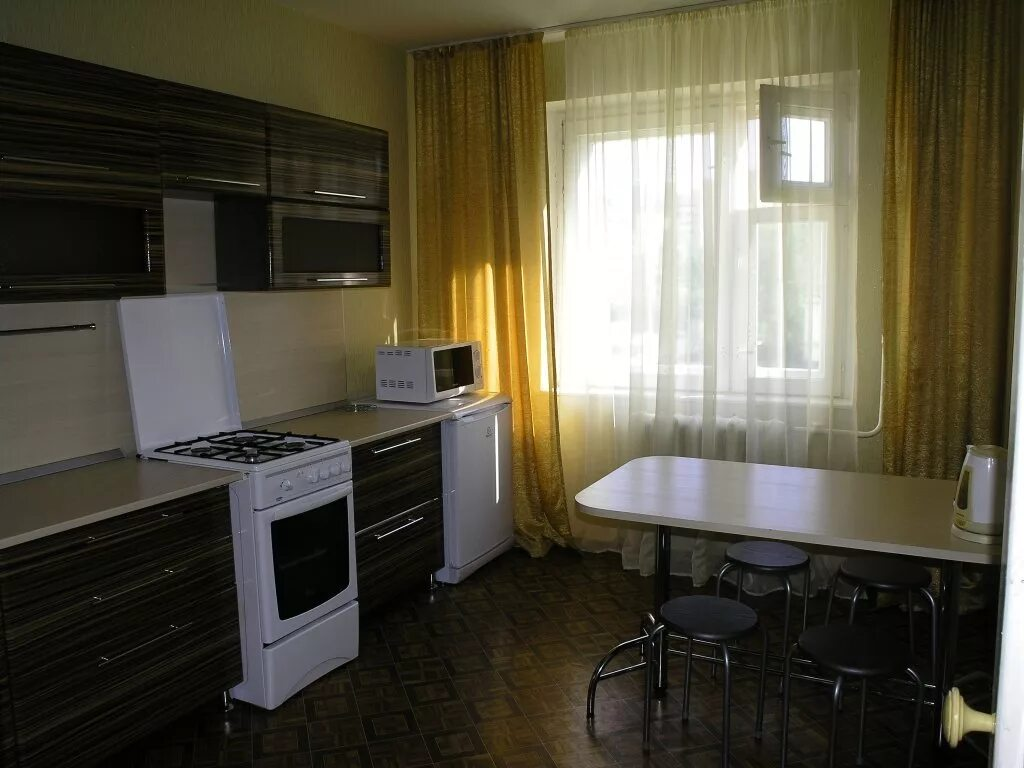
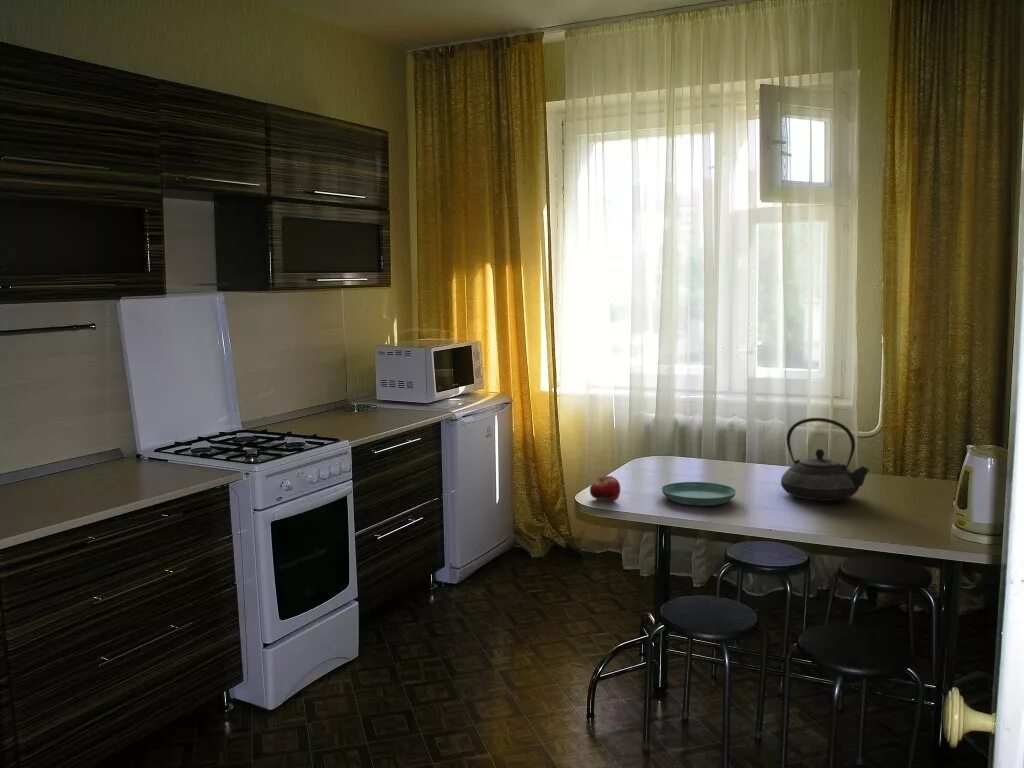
+ fruit [589,475,621,503]
+ teapot [780,417,870,502]
+ saucer [660,481,737,507]
